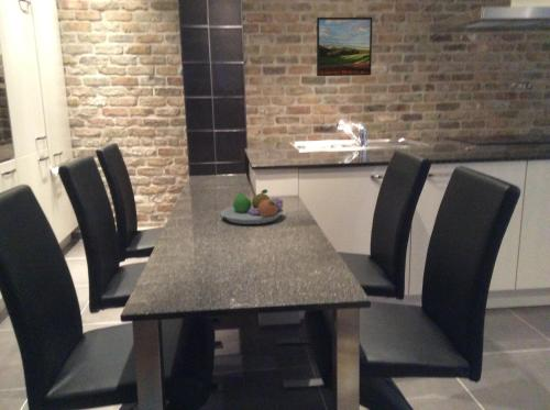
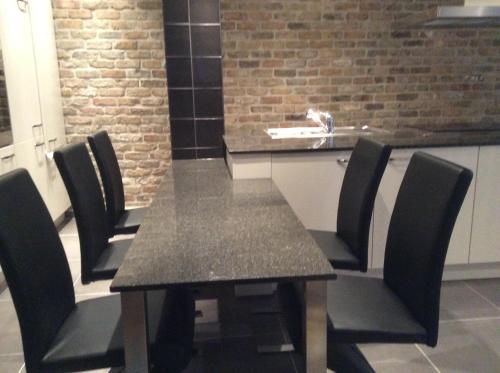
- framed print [316,16,374,77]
- fruit bowl [219,188,285,225]
